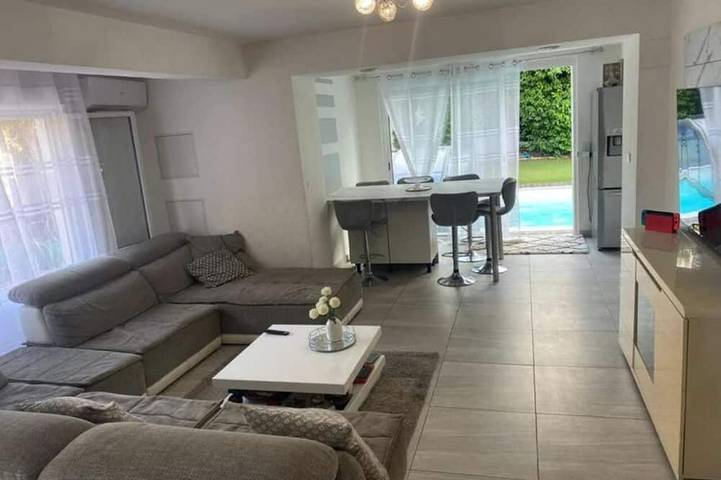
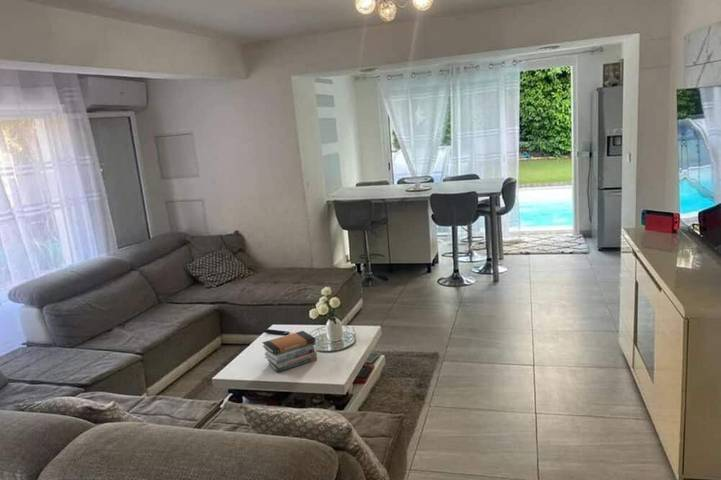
+ book stack [261,330,318,373]
